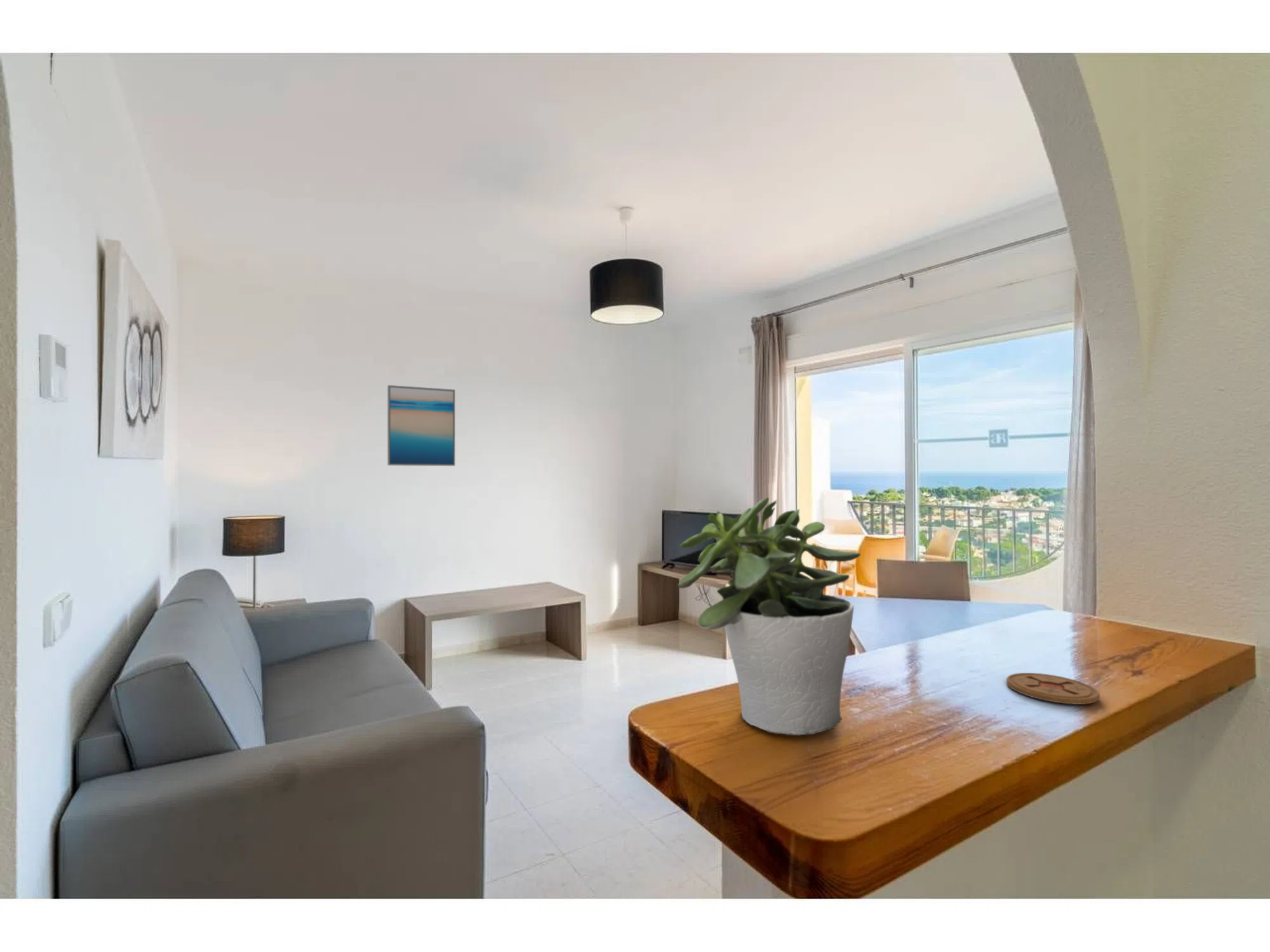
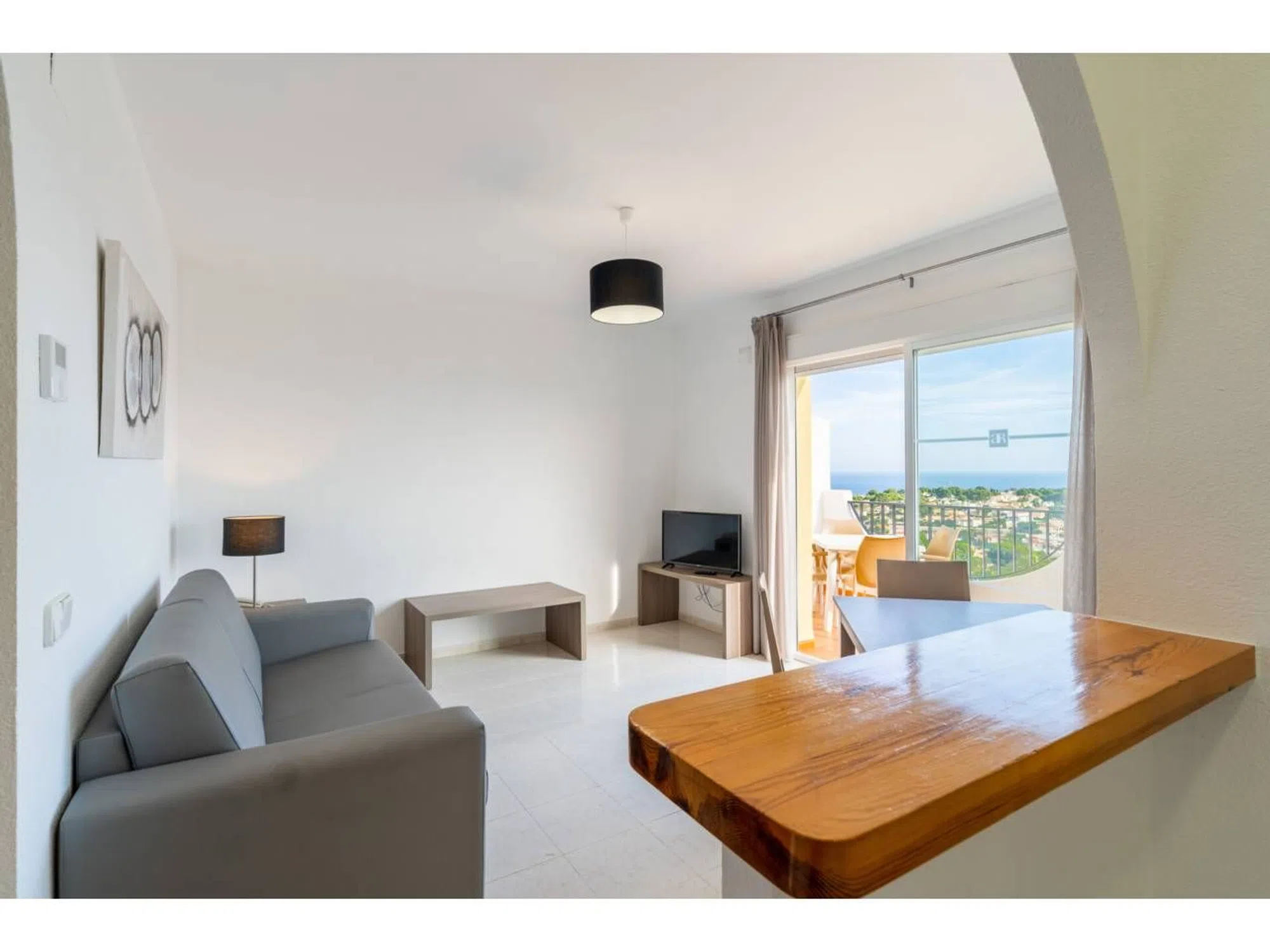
- coaster [1006,672,1100,705]
- potted plant [678,497,862,737]
- wall art [387,385,456,466]
